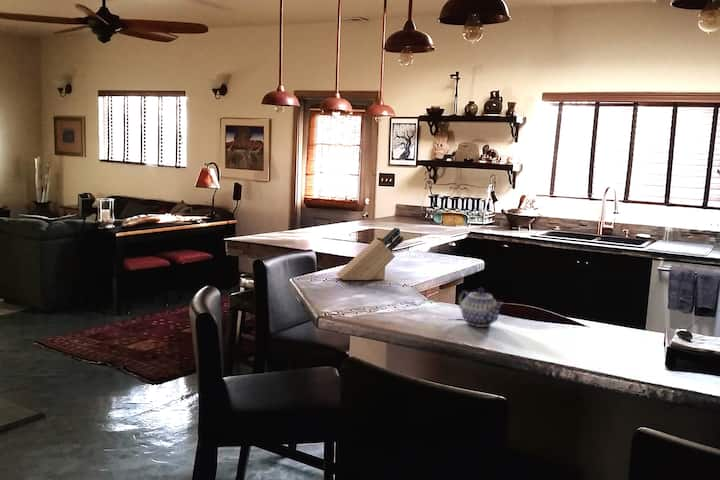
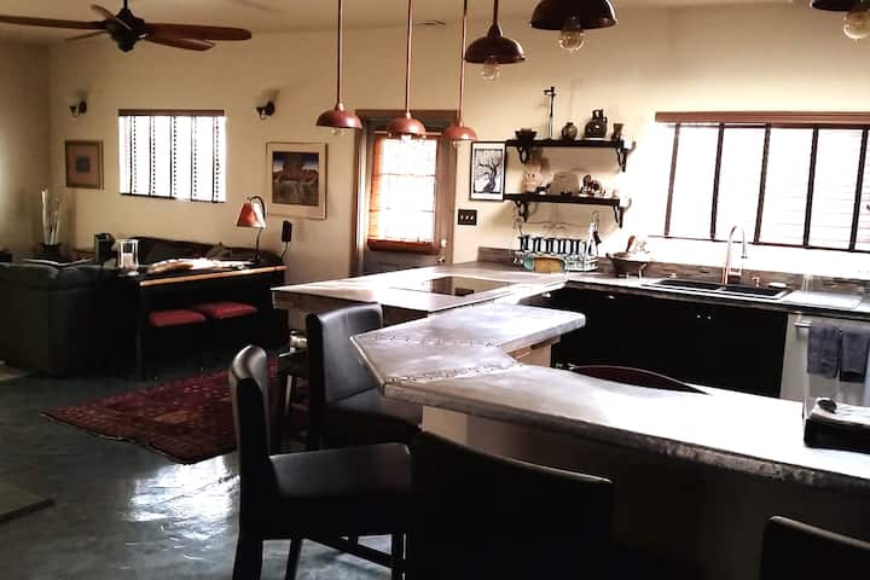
- teapot [457,287,504,328]
- knife block [336,227,404,281]
